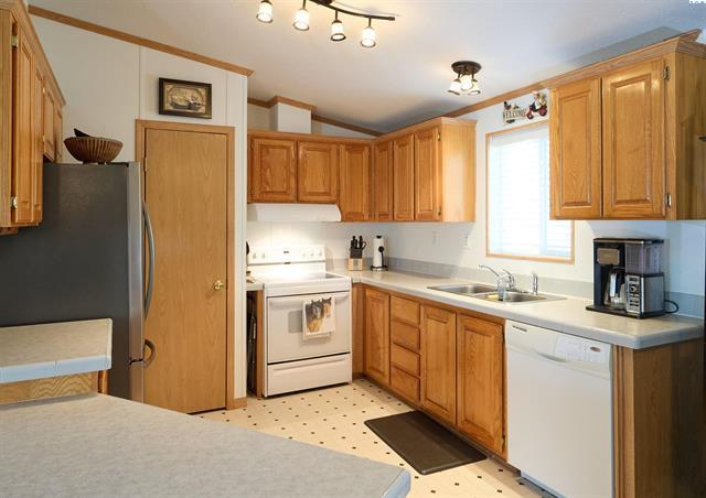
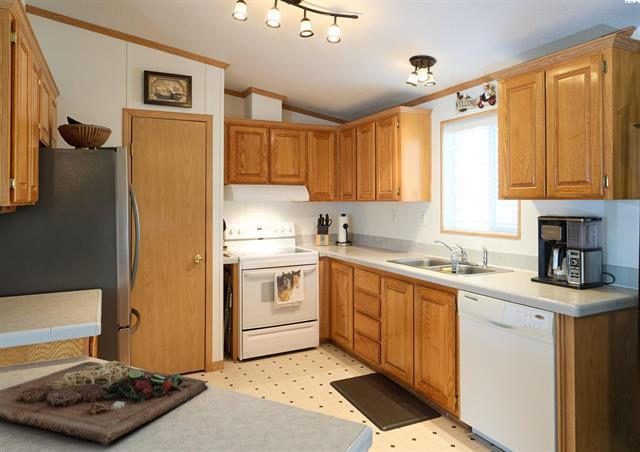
+ cutting board [0,360,209,446]
